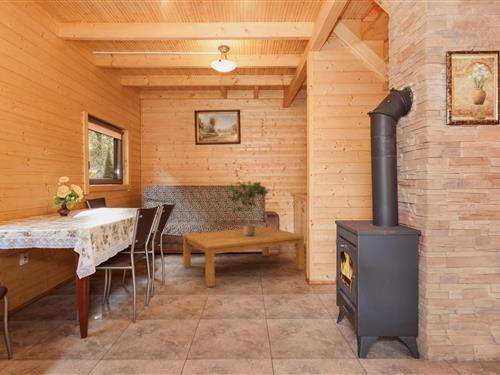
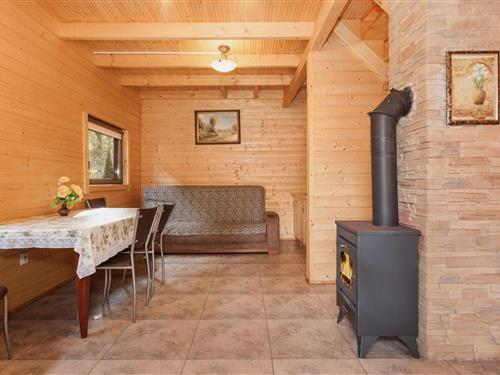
- potted plant [225,180,271,237]
- coffee table [182,226,305,288]
